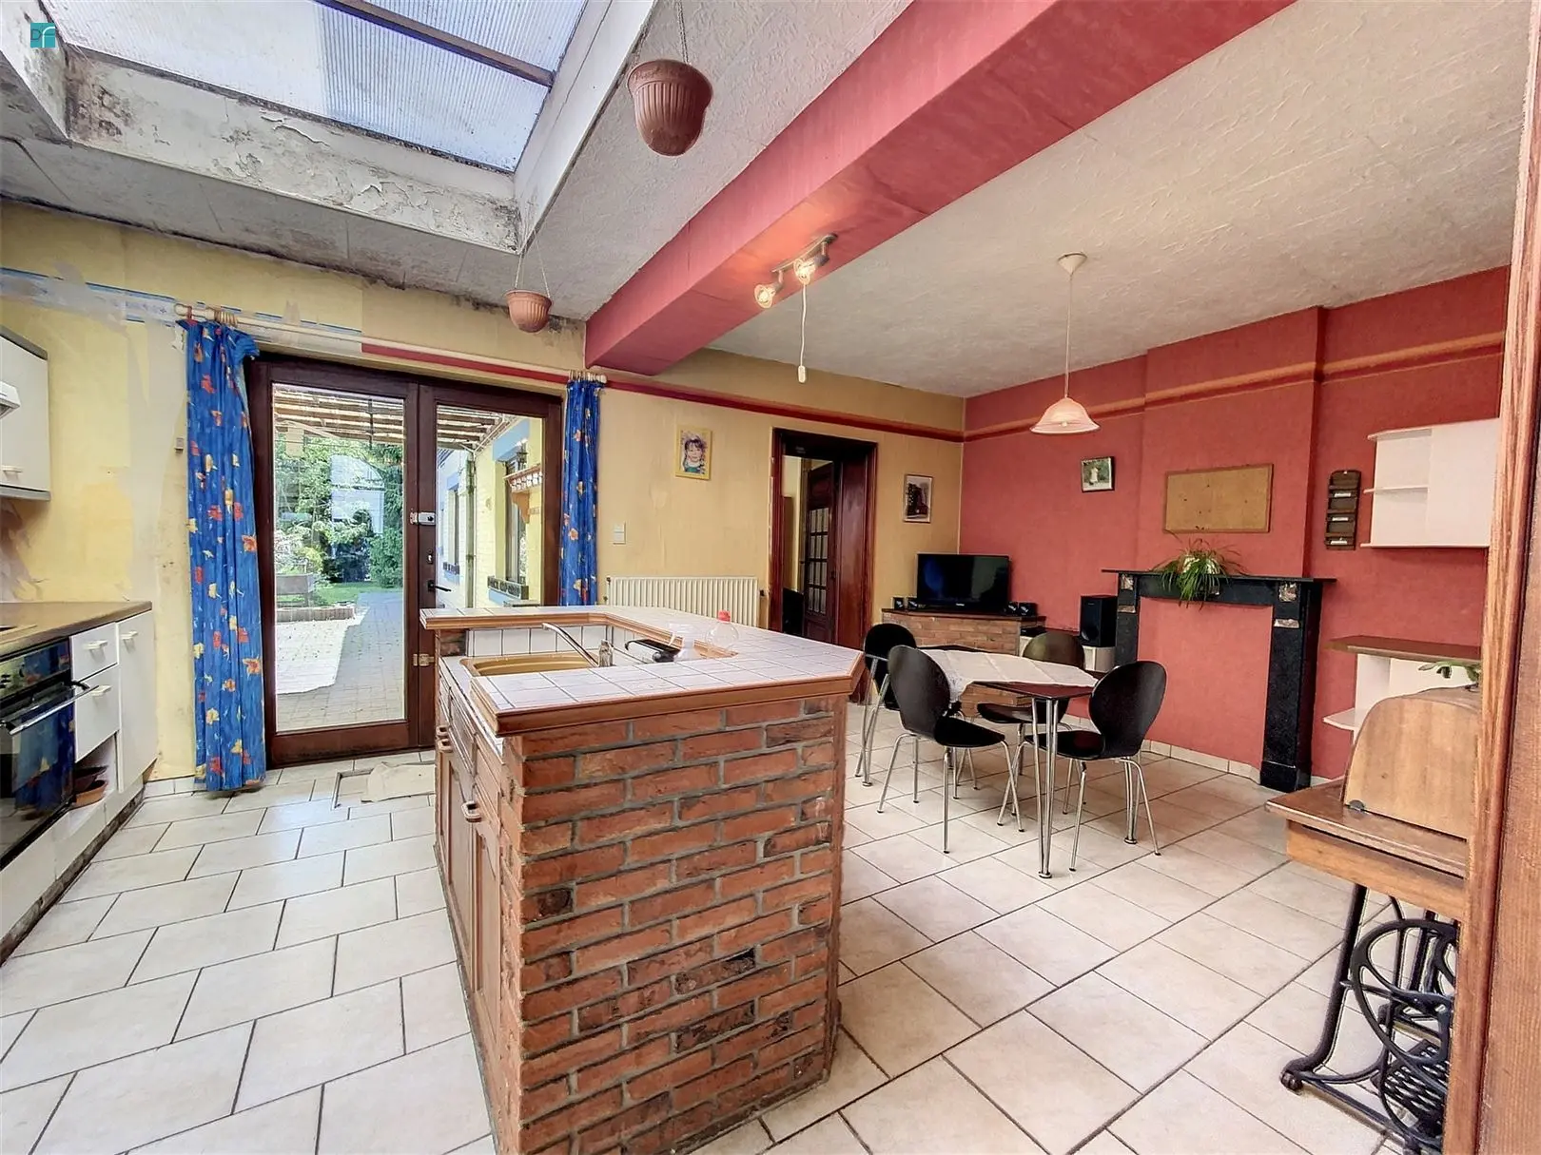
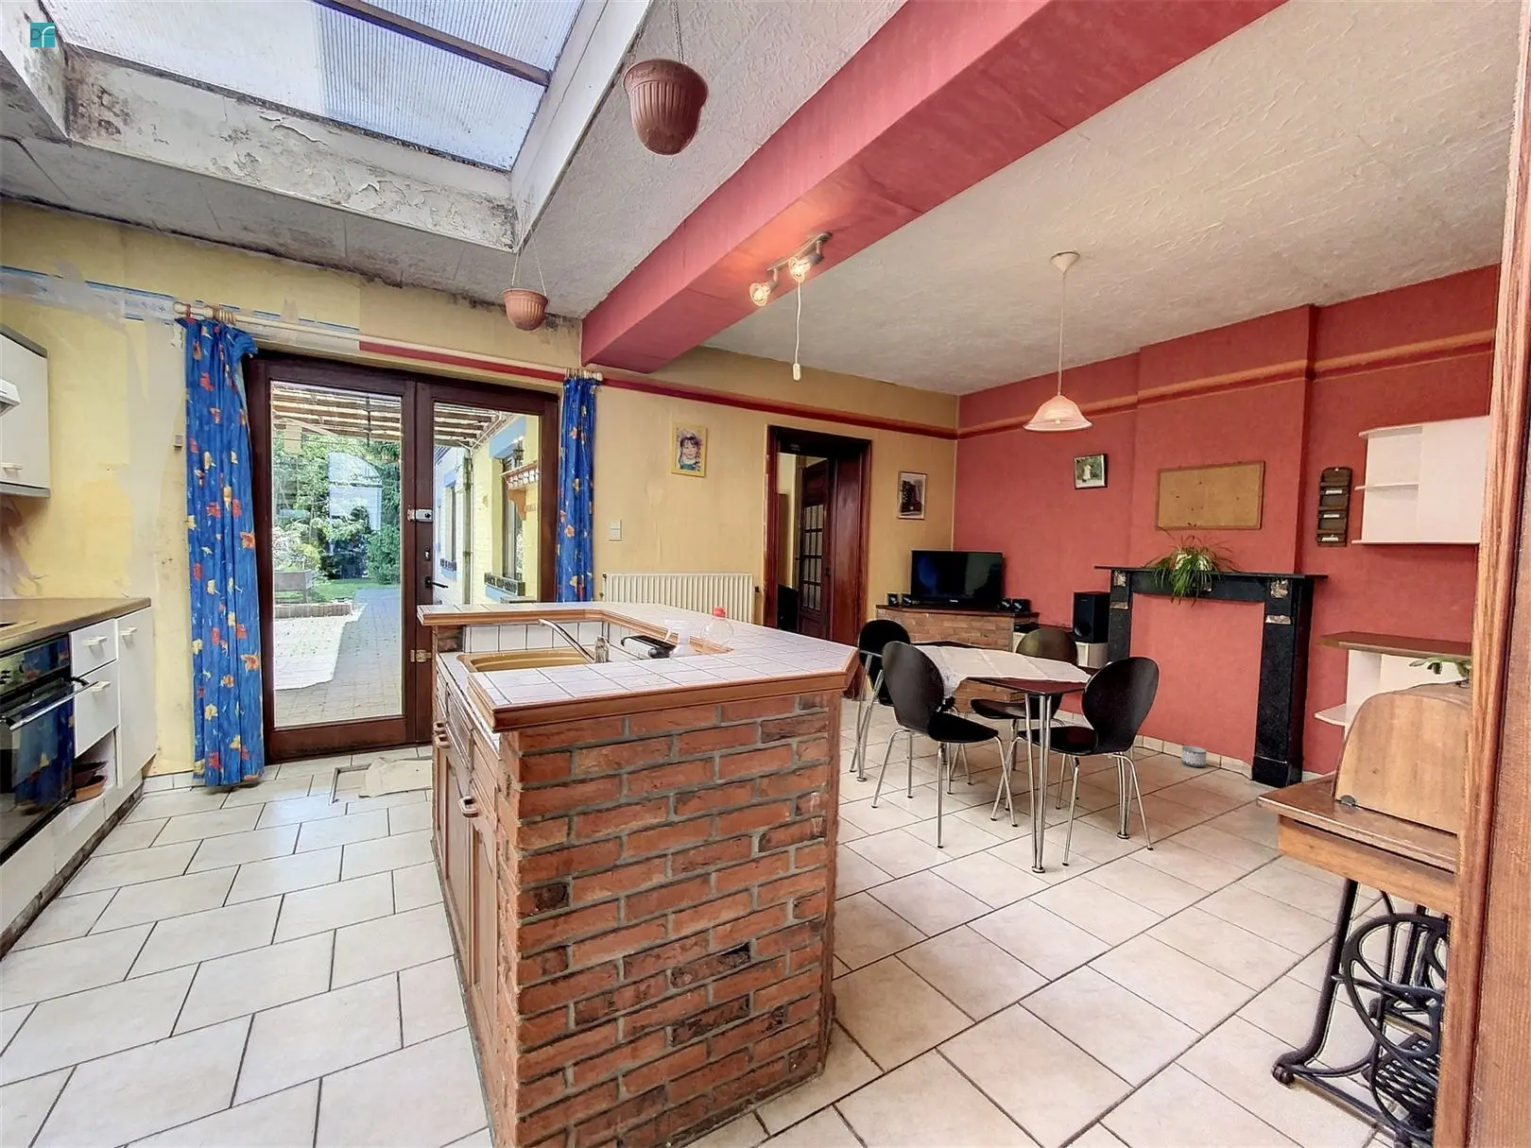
+ planter [1180,744,1208,768]
